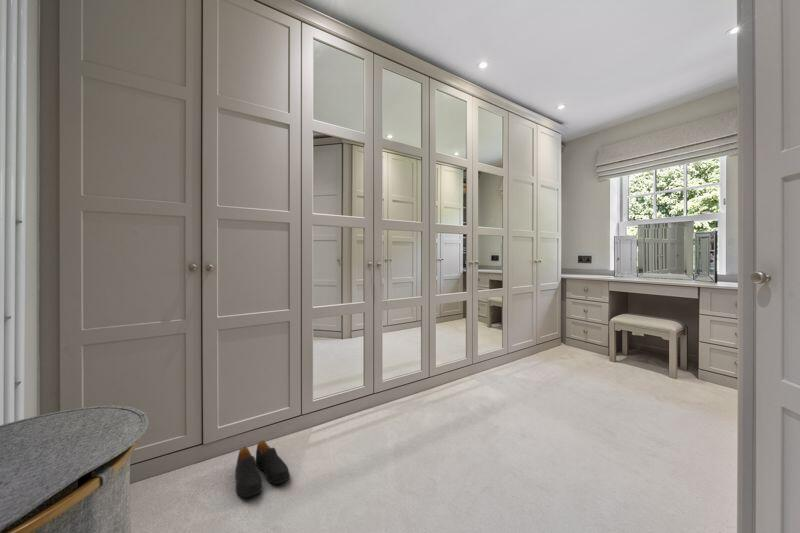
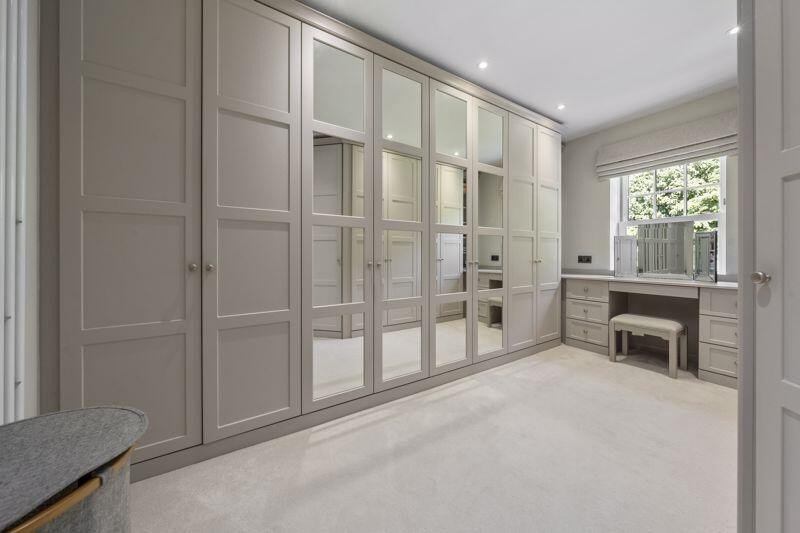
- shoes [234,440,291,498]
